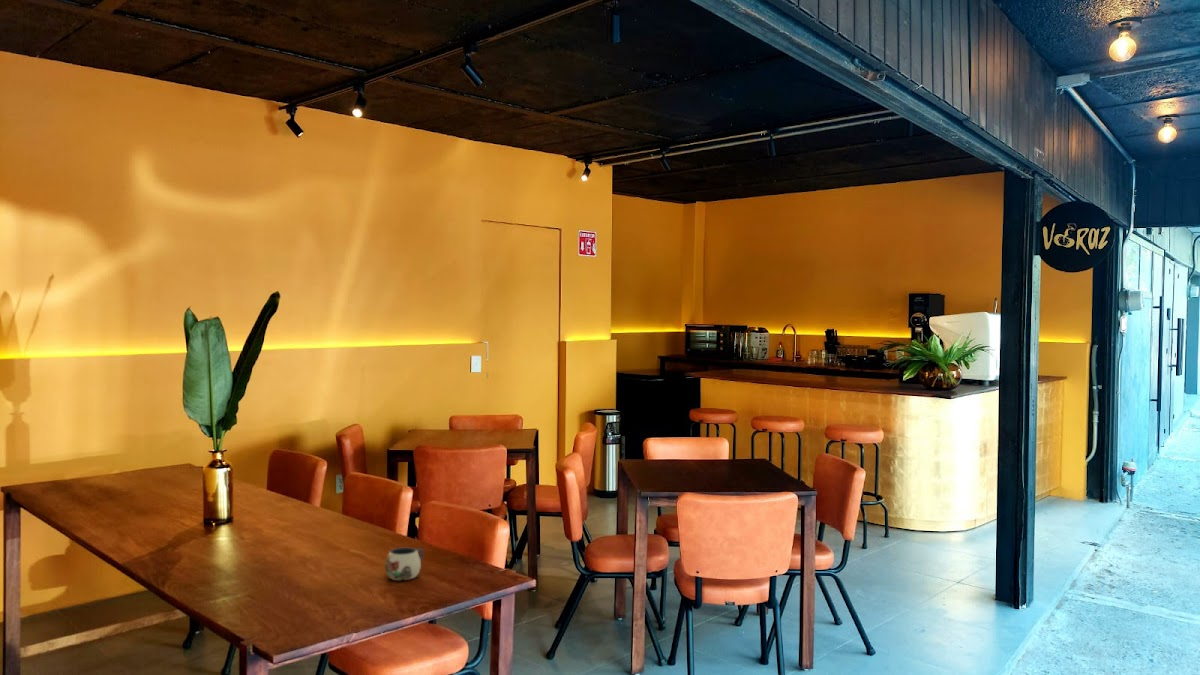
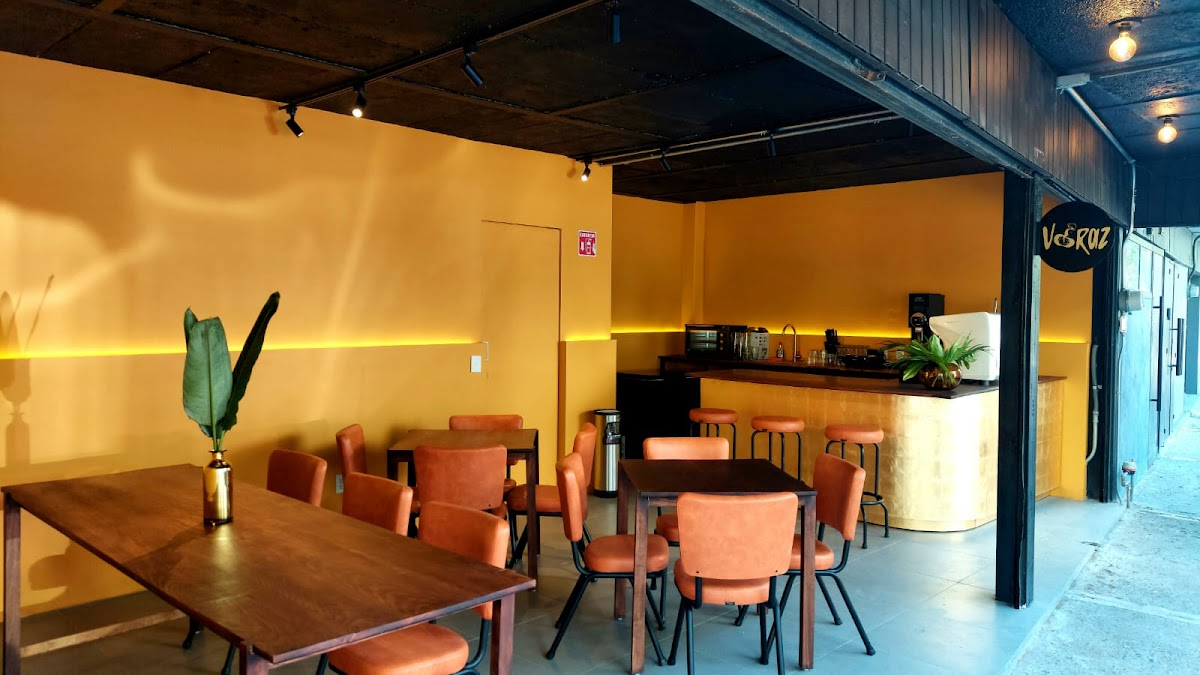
- mug [384,547,424,581]
